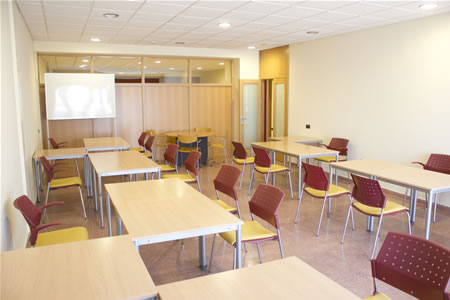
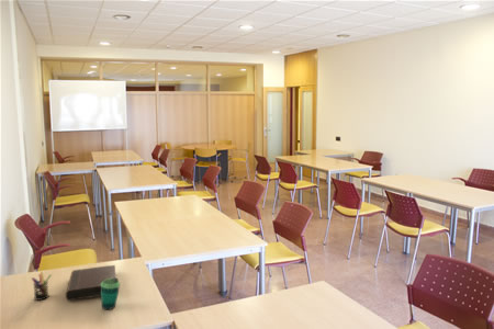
+ pen holder [31,271,53,302]
+ cup [100,277,121,310]
+ book [65,264,116,302]
